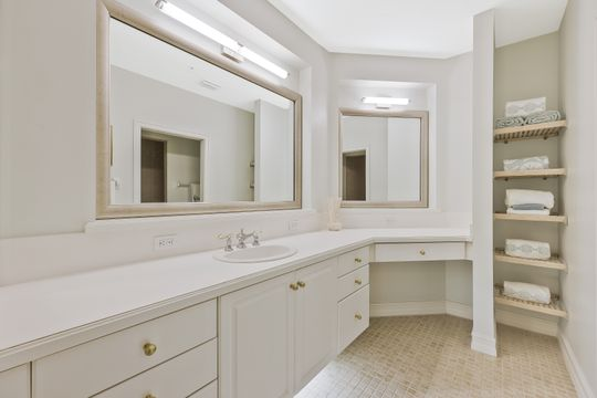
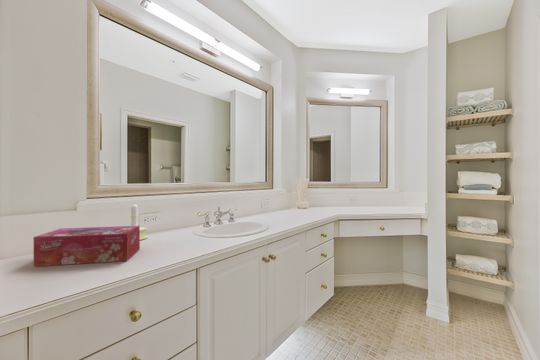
+ candle [130,202,149,241]
+ tissue box [33,225,141,267]
